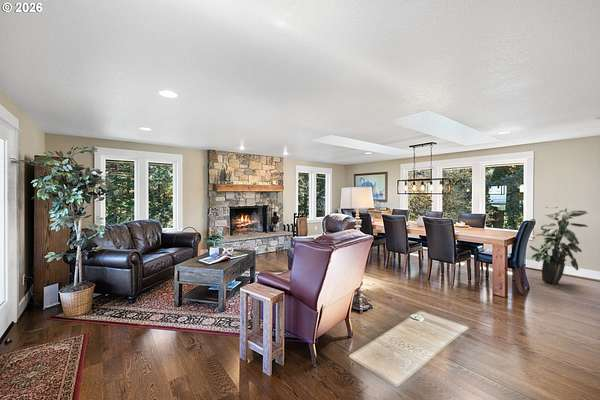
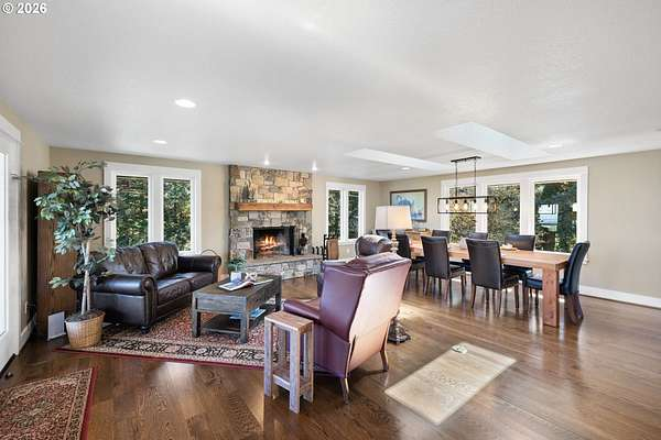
- indoor plant [529,205,589,285]
